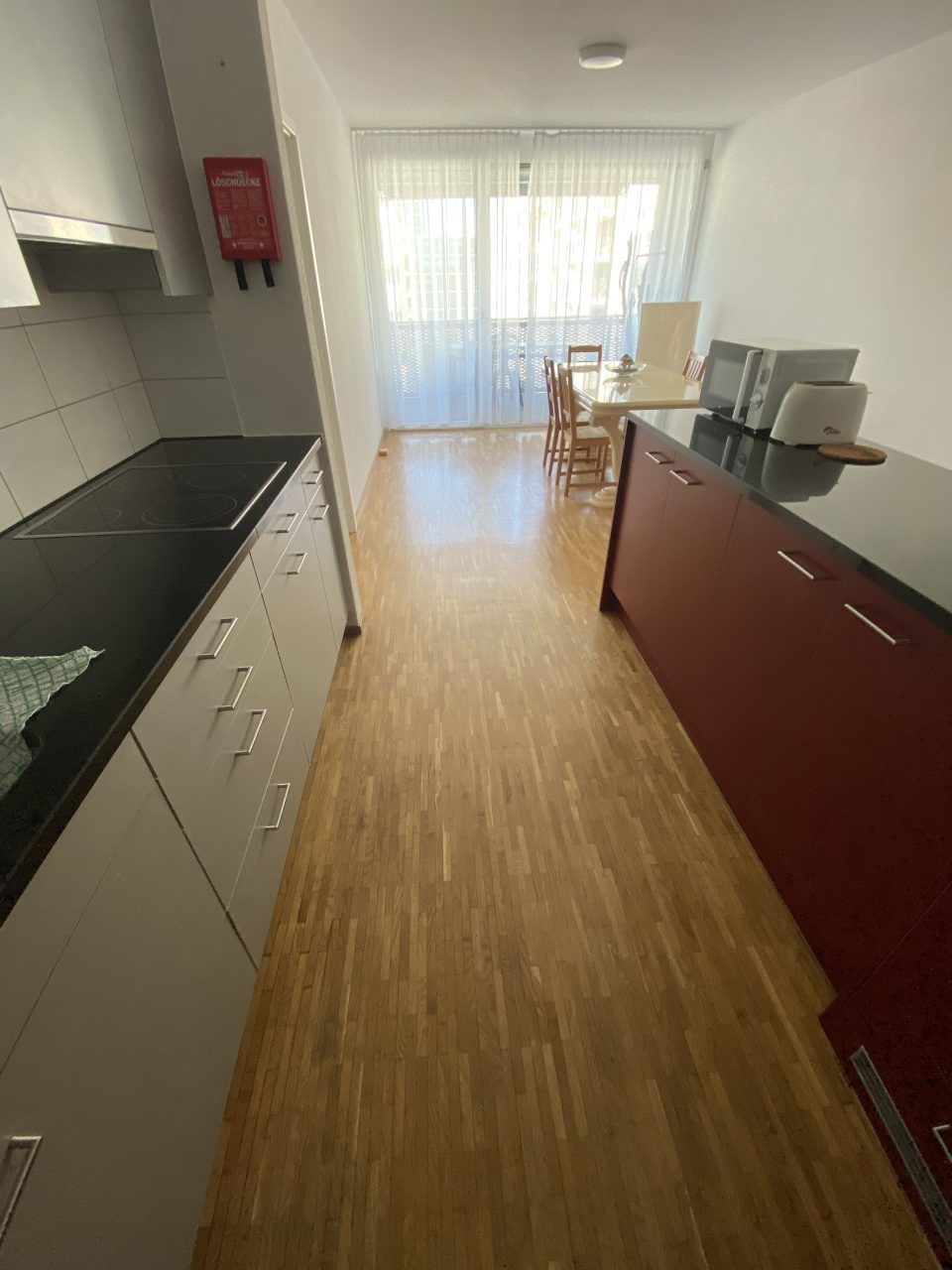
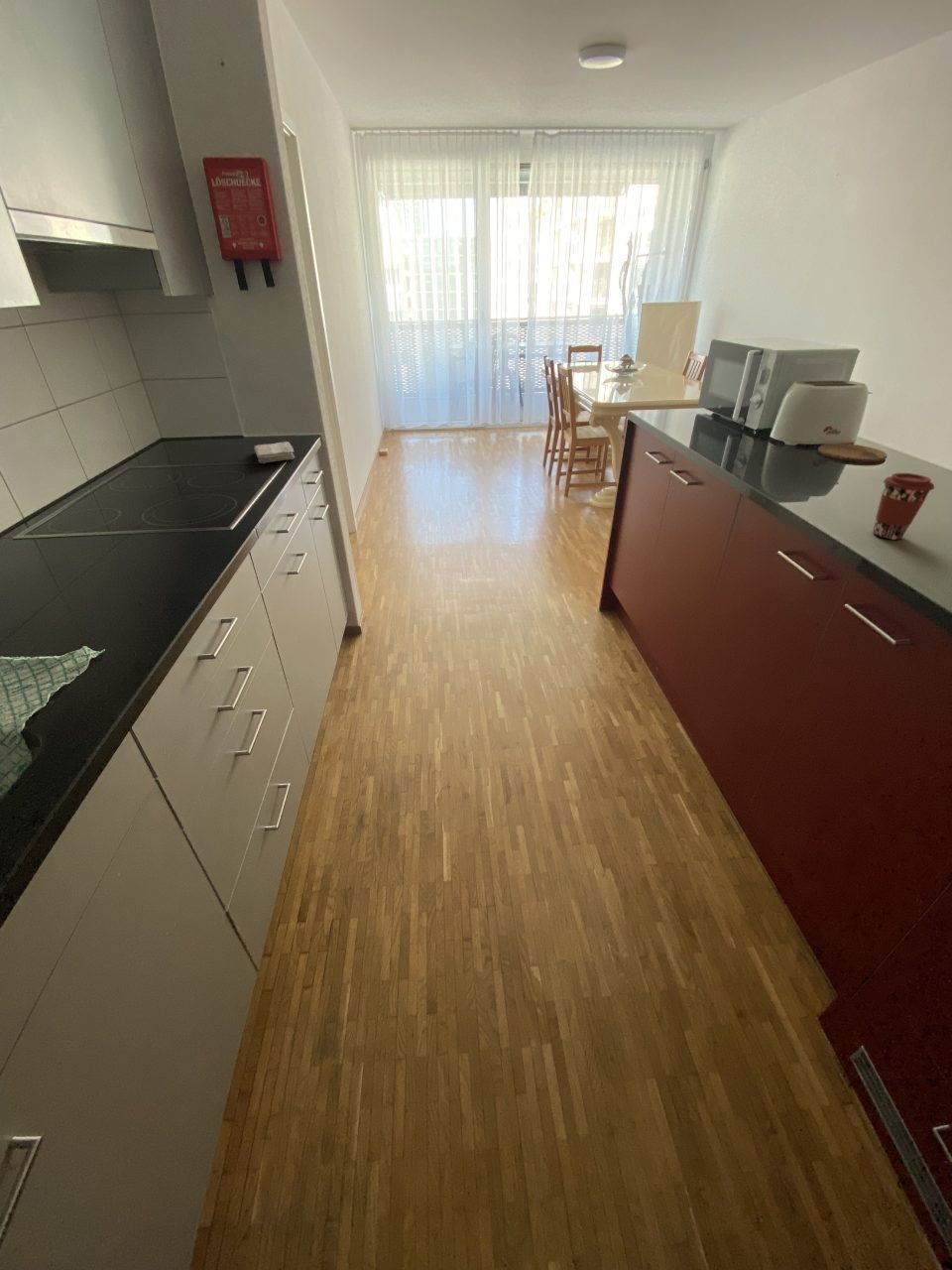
+ coffee cup [872,472,935,541]
+ washcloth [253,441,296,464]
